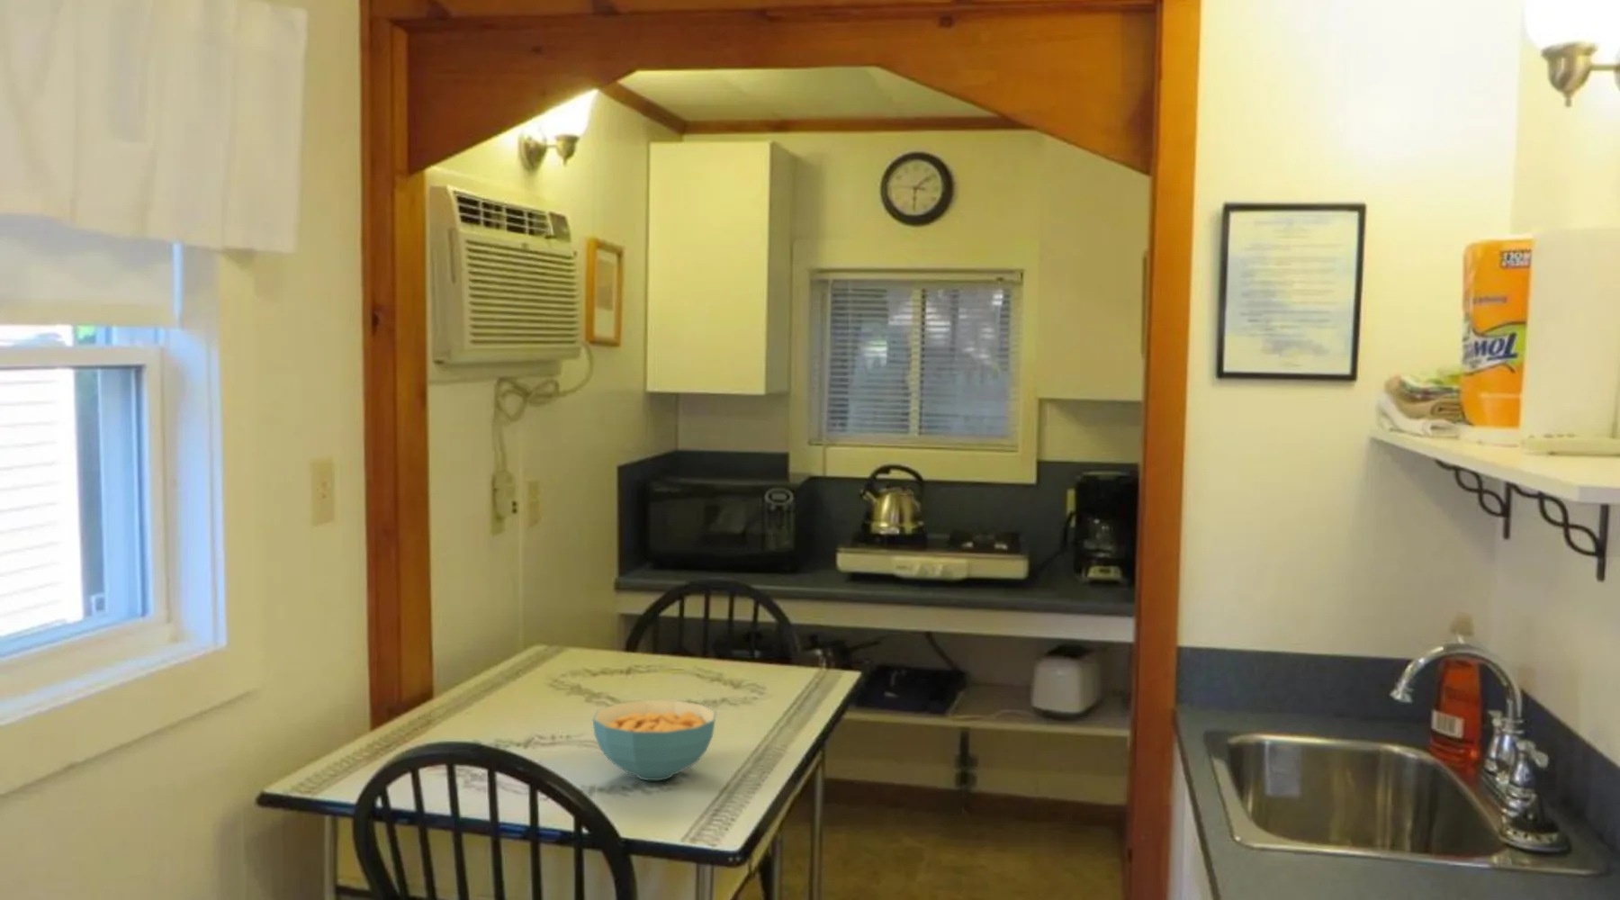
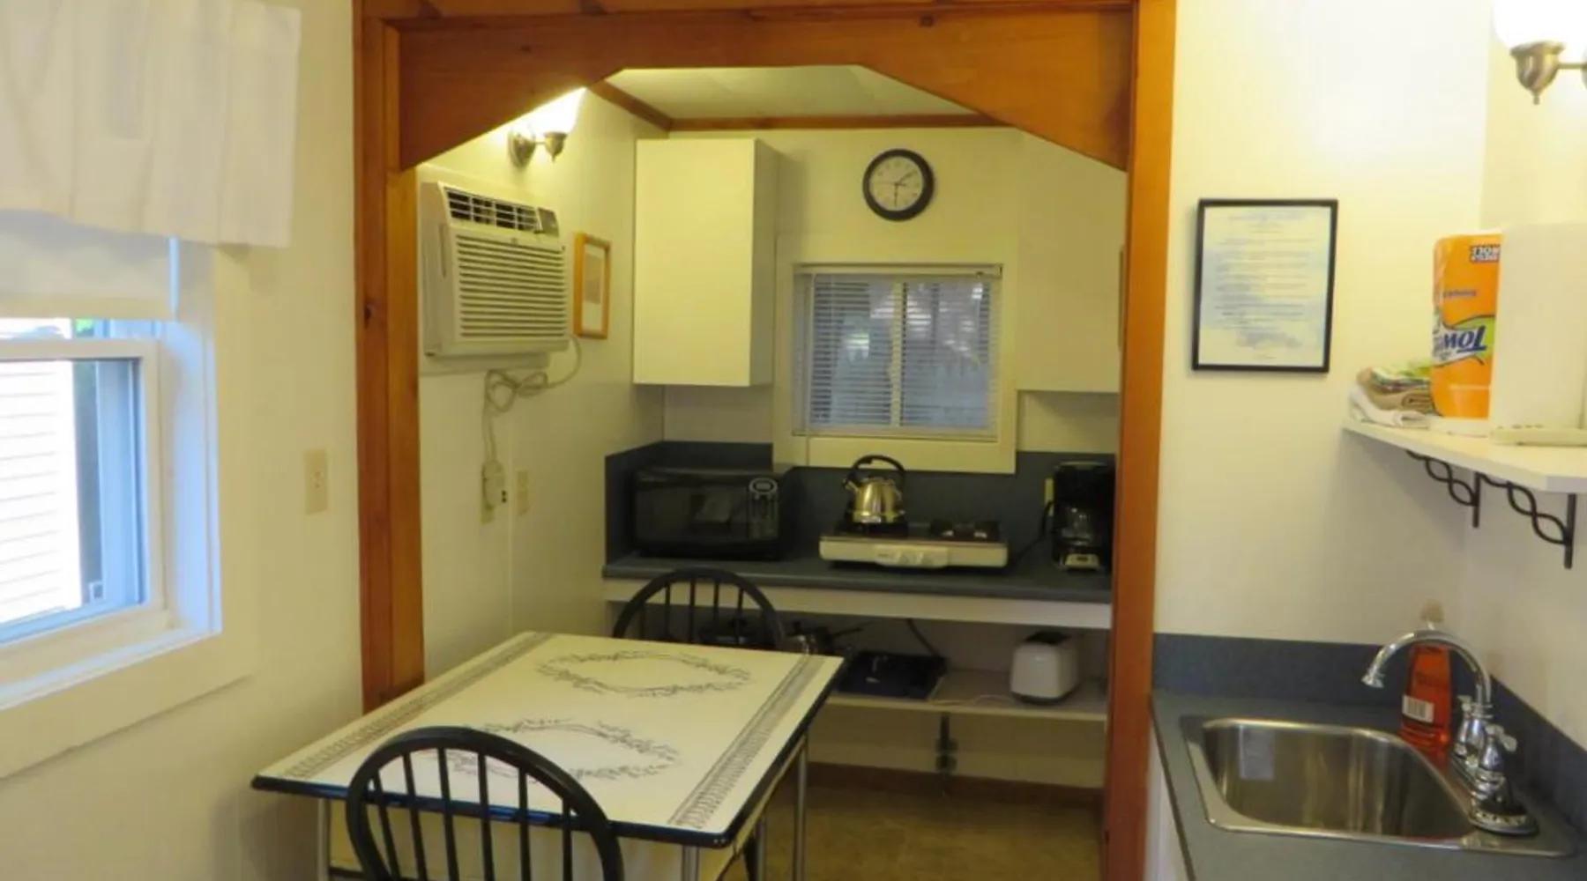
- cereal bowl [592,699,717,781]
